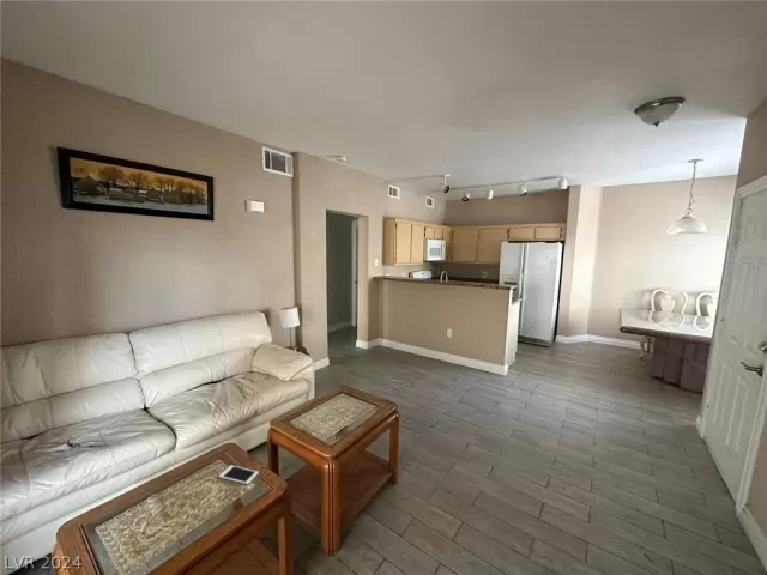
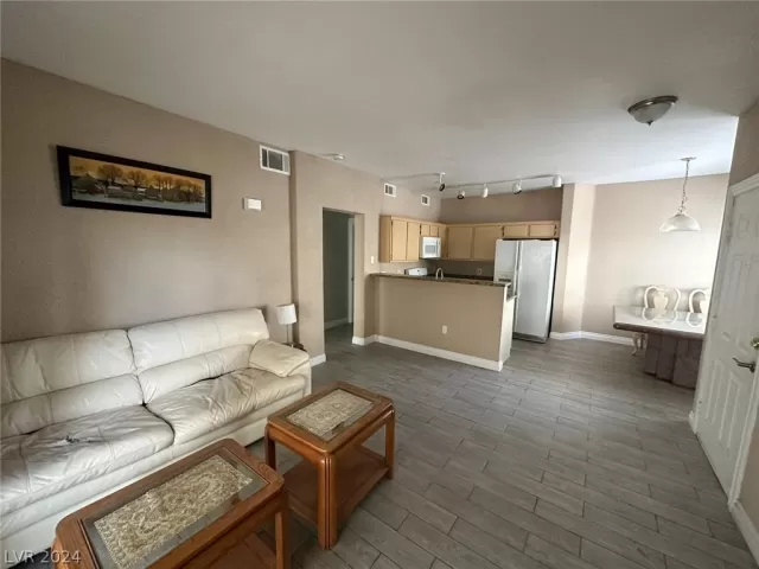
- cell phone [218,464,260,485]
